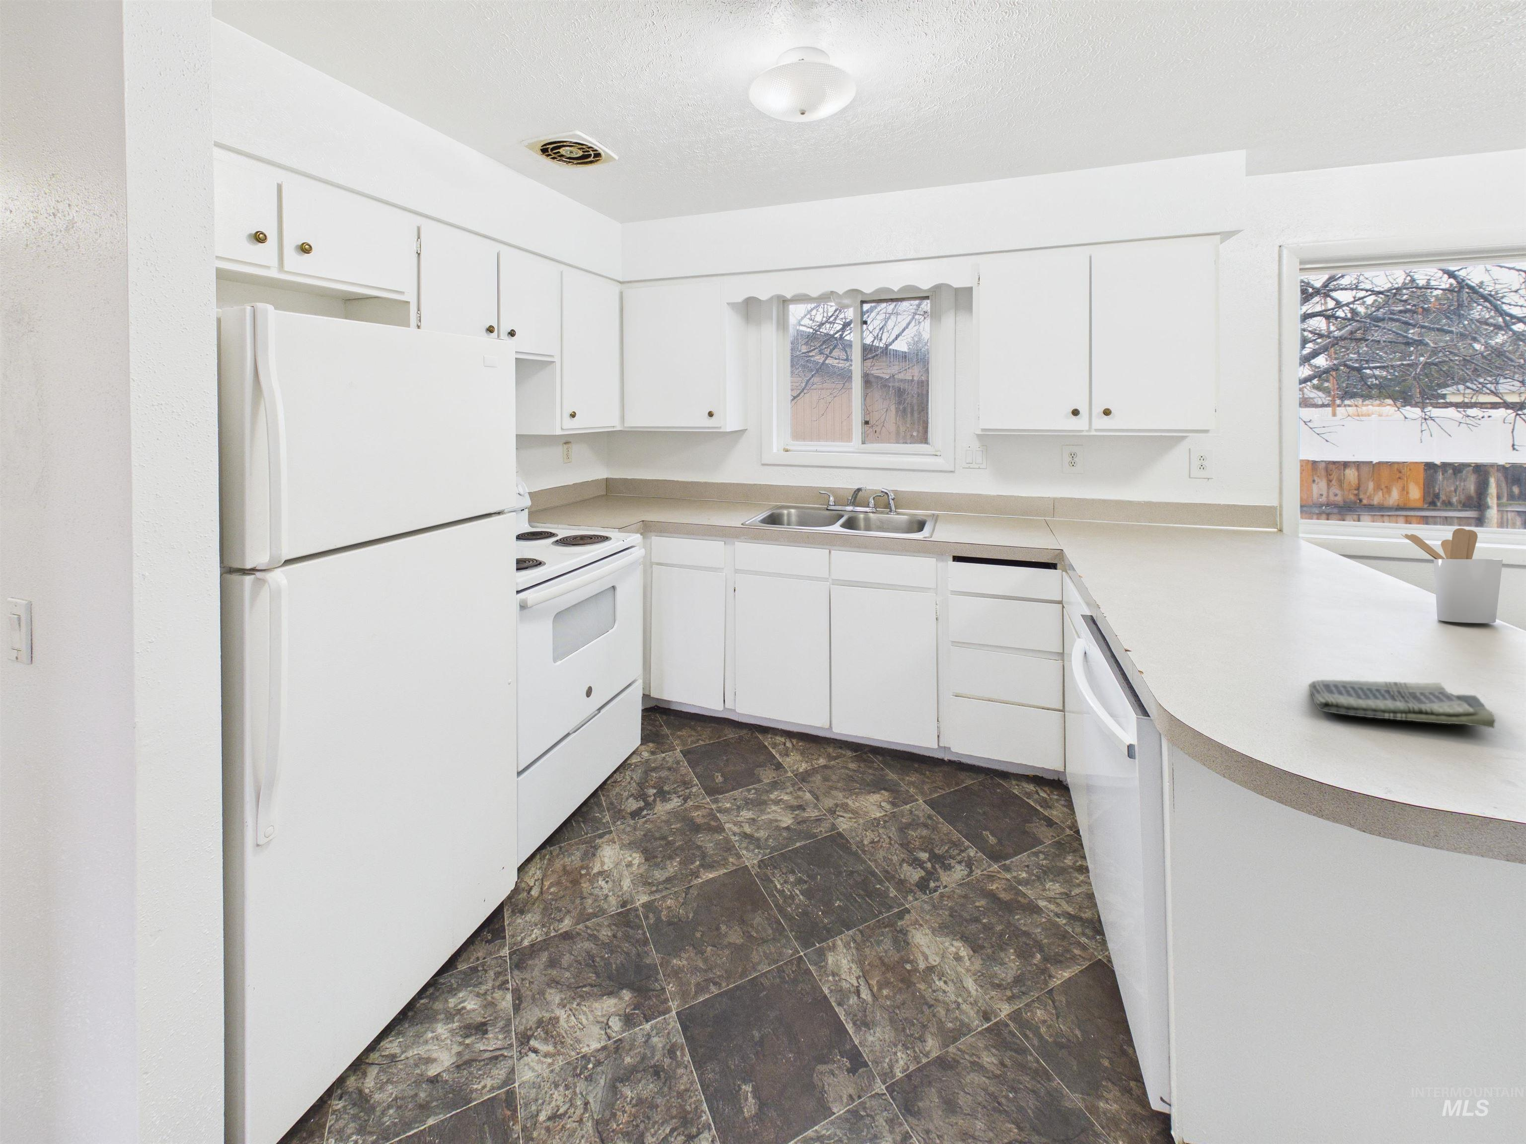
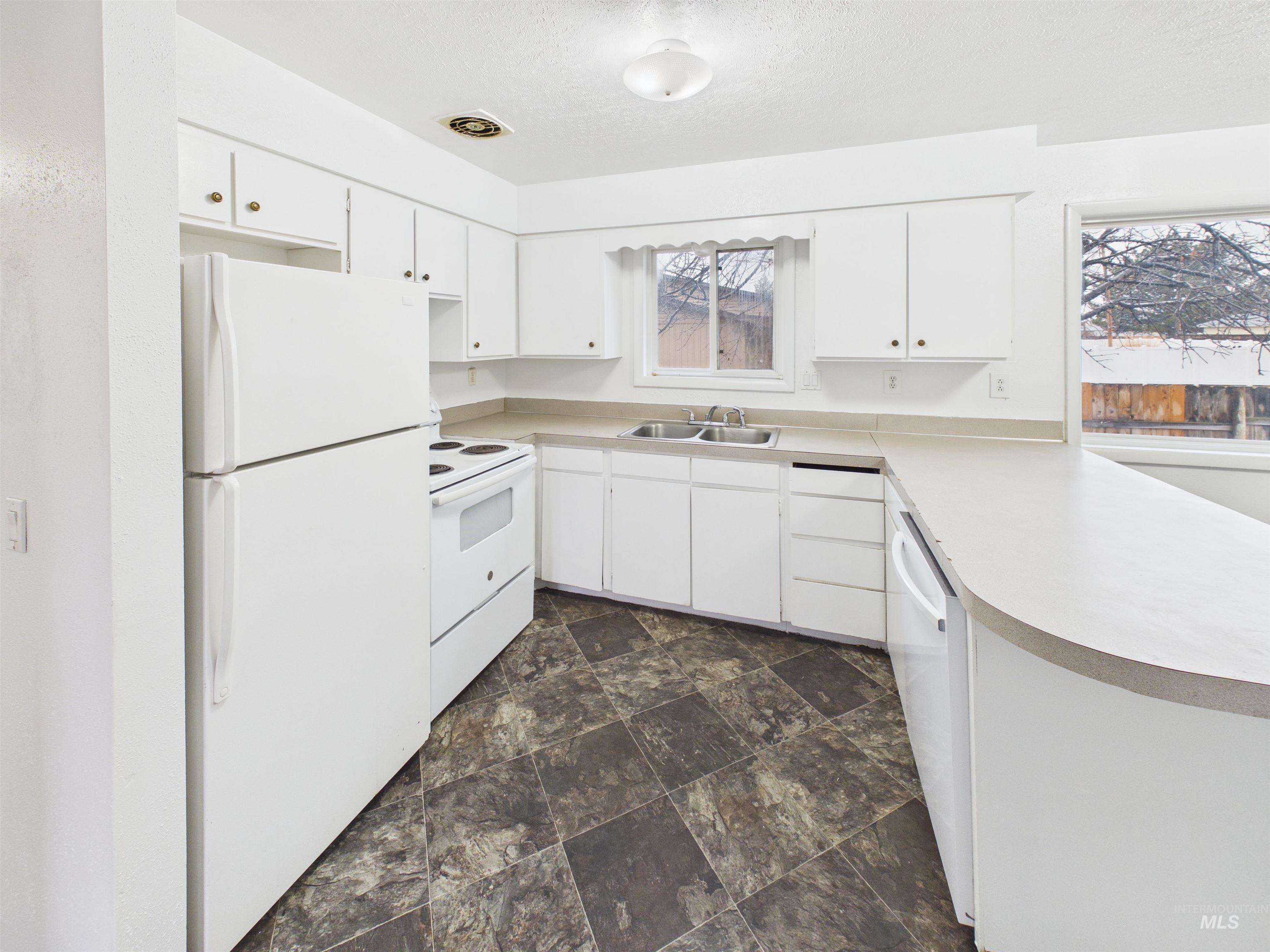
- utensil holder [1400,528,1503,624]
- dish towel [1309,679,1496,729]
